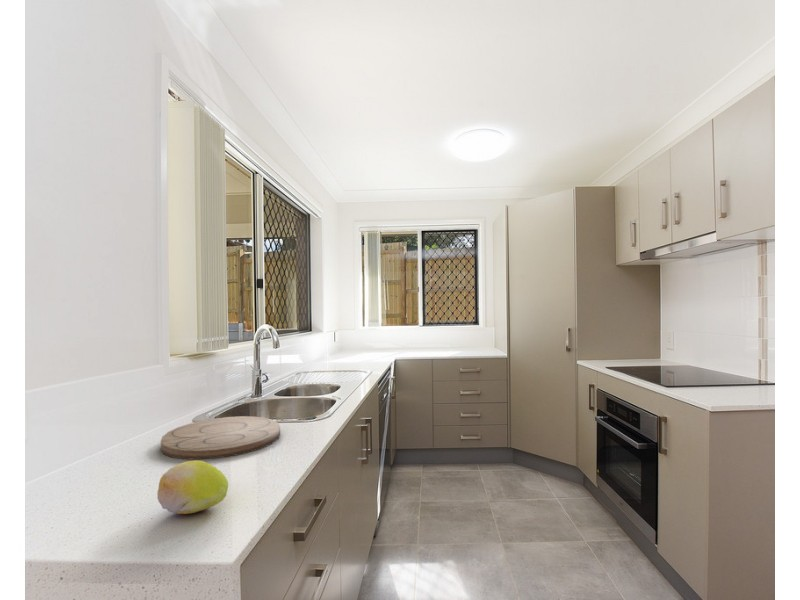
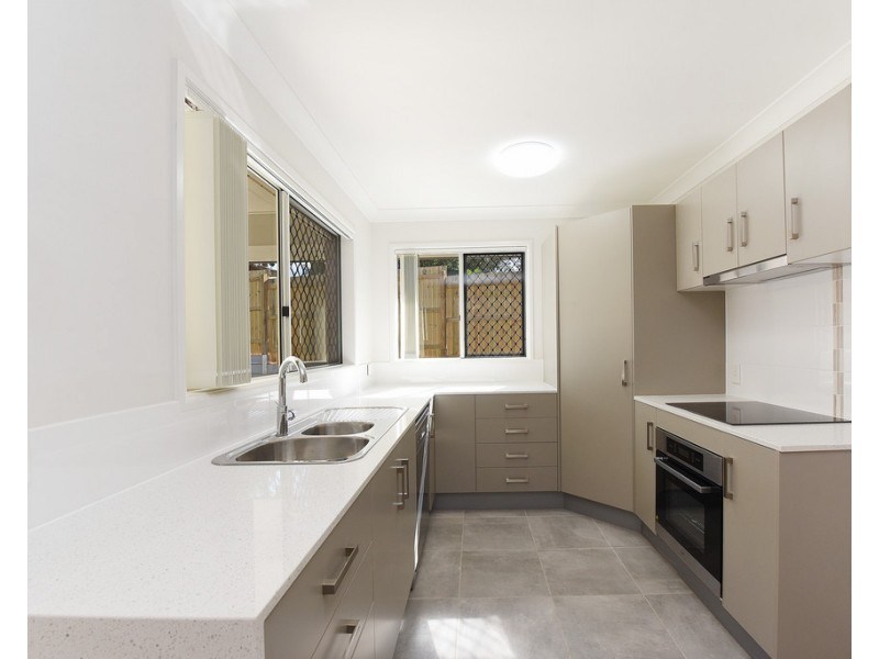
- fruit [156,460,229,515]
- cutting board [160,415,281,461]
